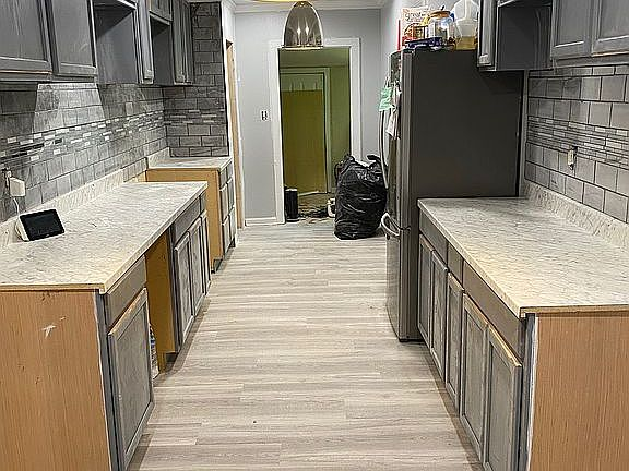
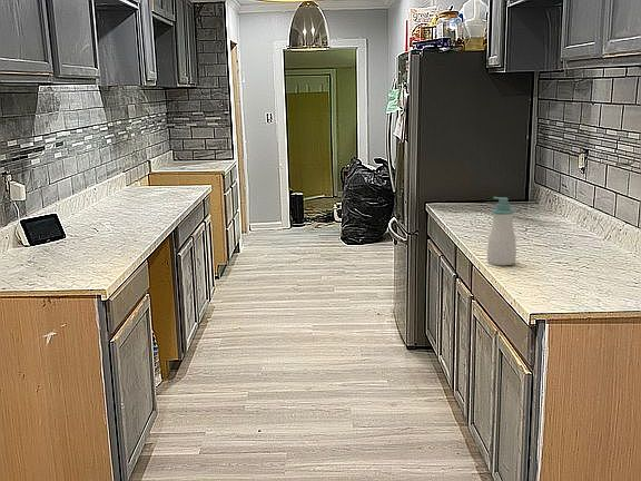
+ soap bottle [486,196,517,266]
